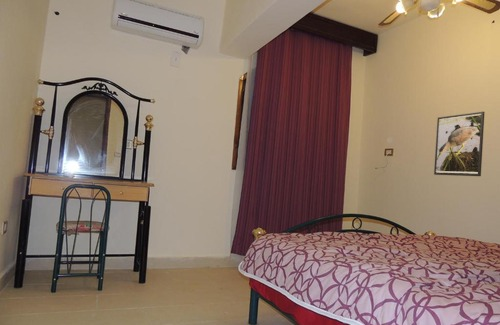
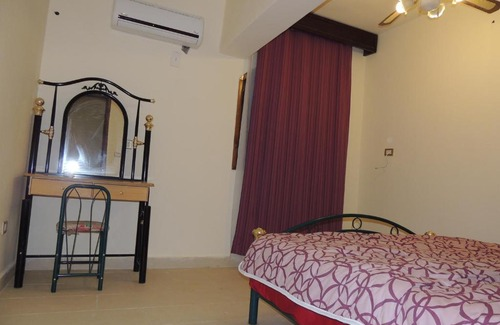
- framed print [433,110,486,177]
